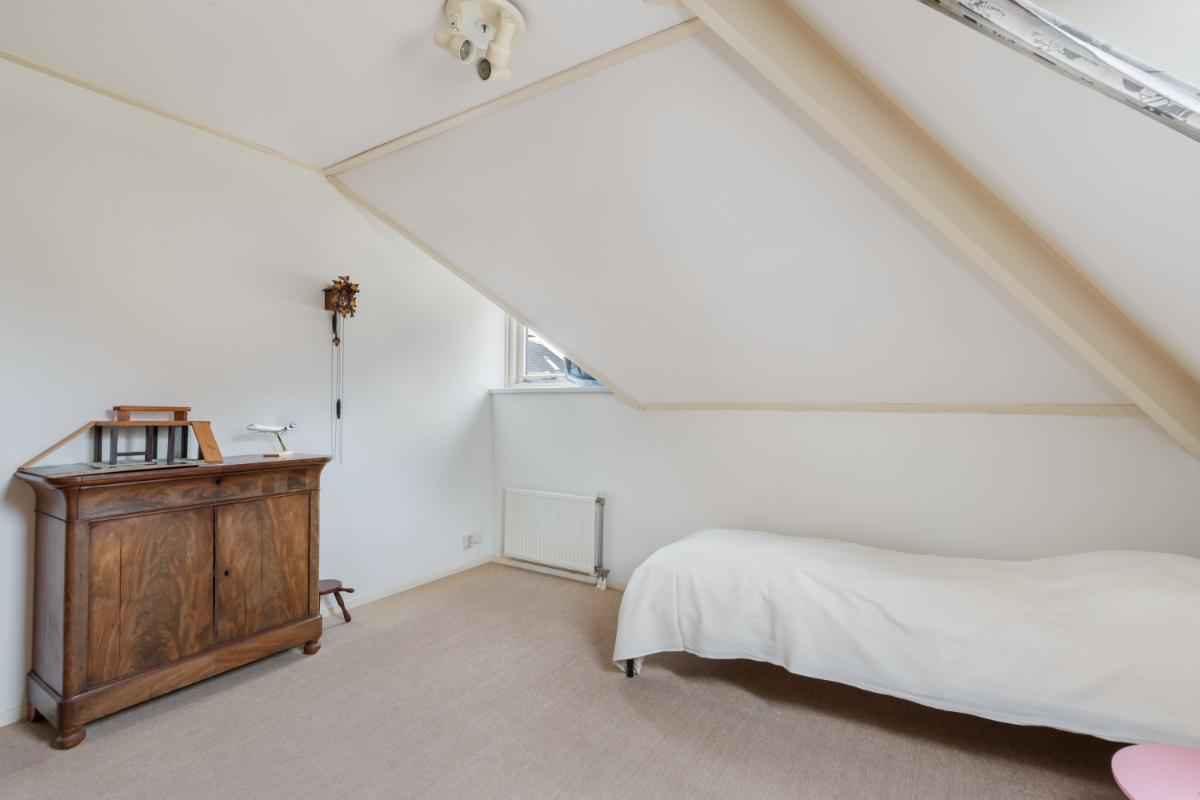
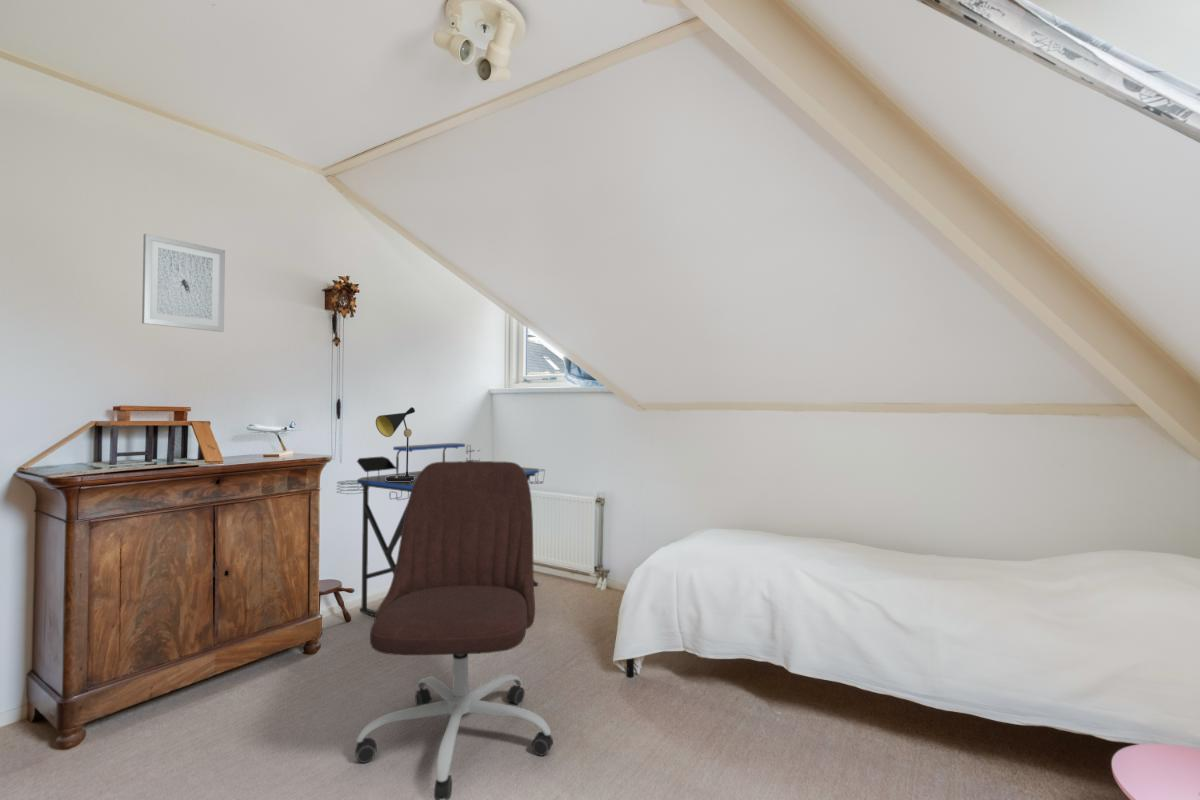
+ office chair [354,460,554,800]
+ wall art [141,233,226,333]
+ table lamp [375,406,417,481]
+ desk [335,442,546,617]
